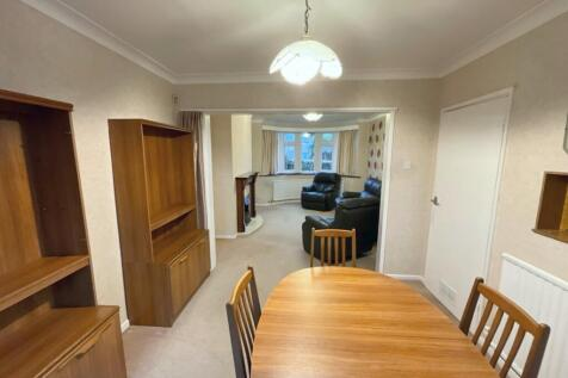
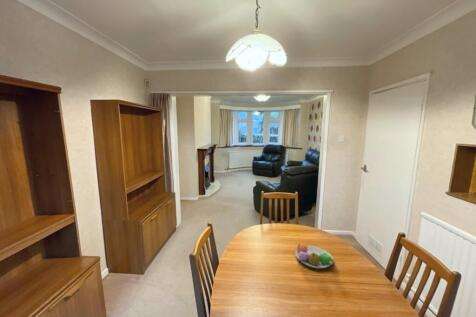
+ fruit bowl [294,242,334,269]
